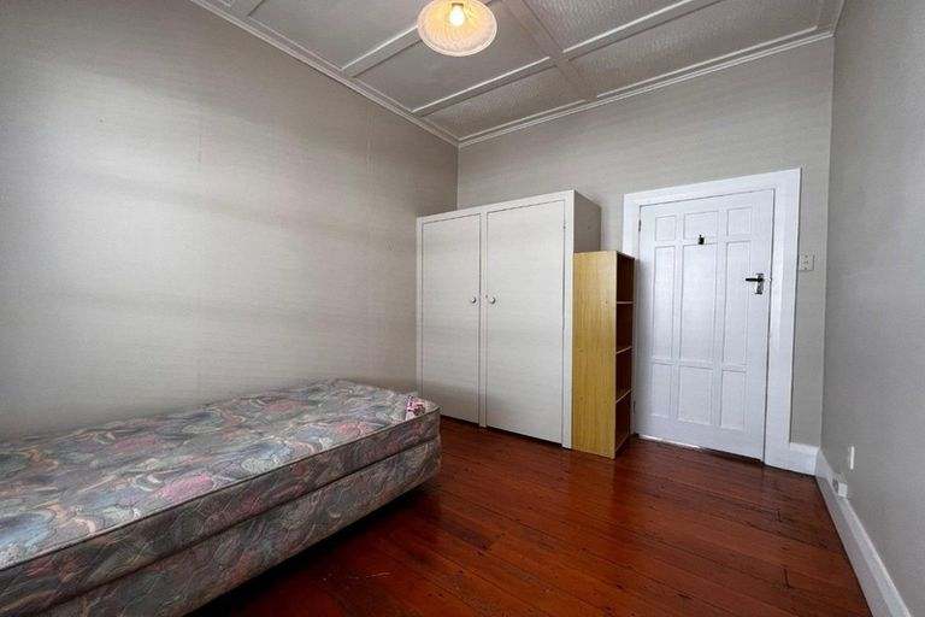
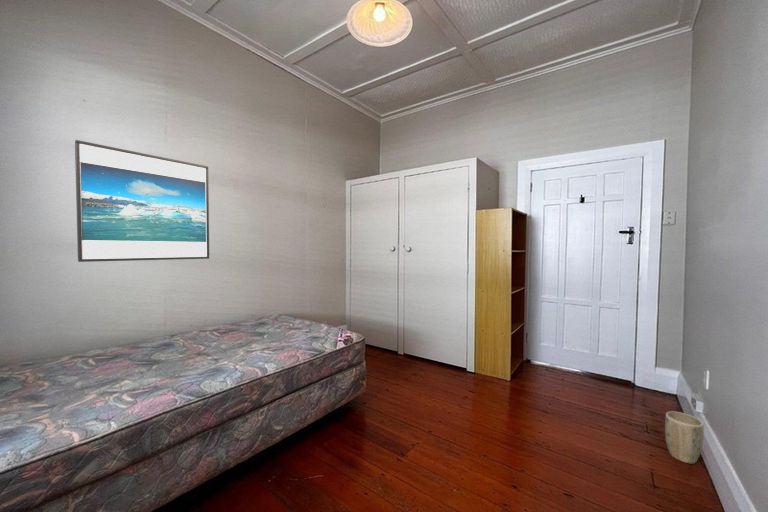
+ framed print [74,139,210,263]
+ plant pot [664,411,705,465]
